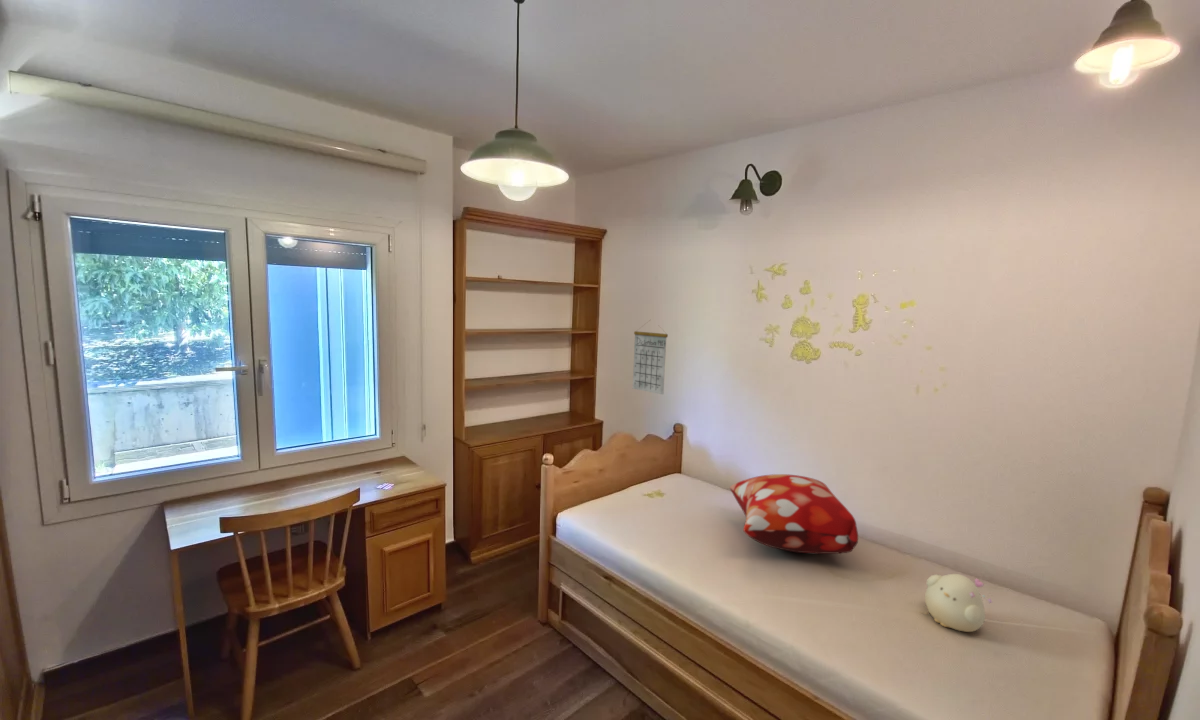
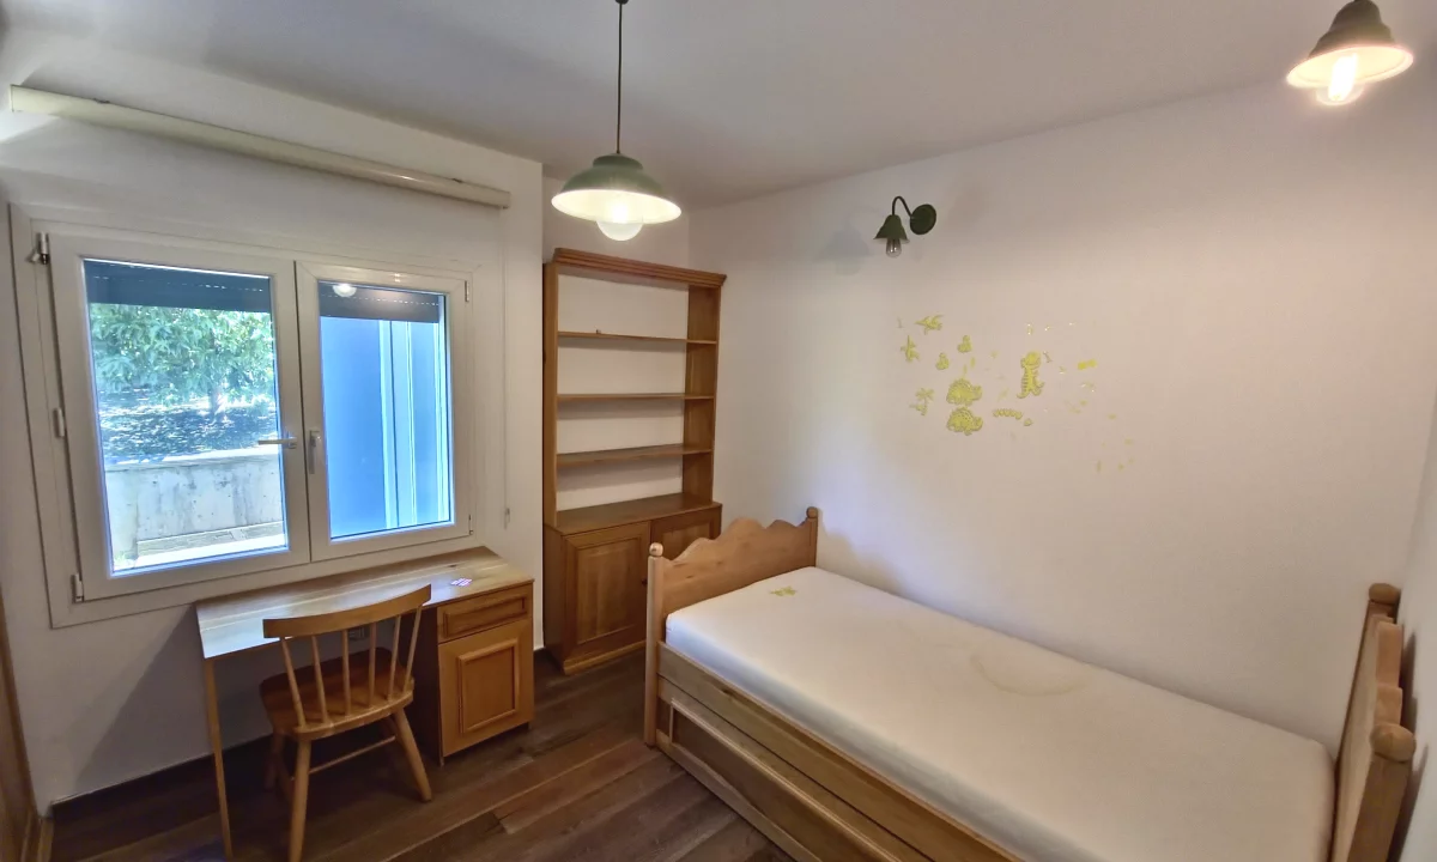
- calendar [632,320,669,395]
- decorative pillow [729,473,859,555]
- plush toy [924,573,993,633]
